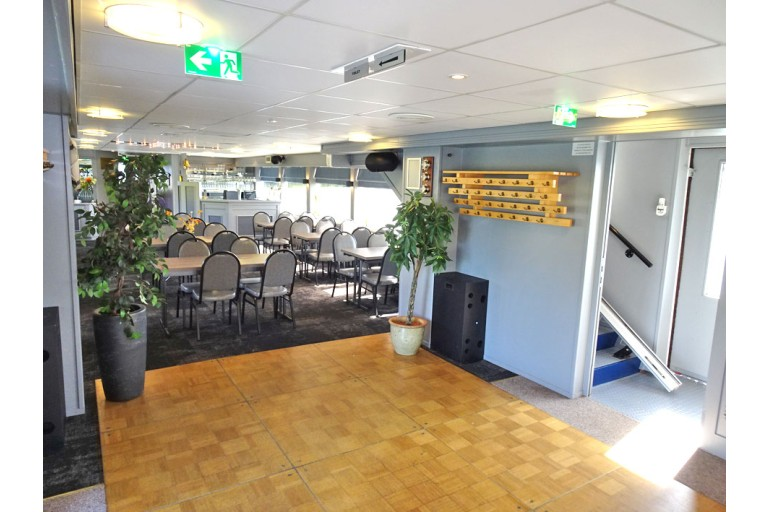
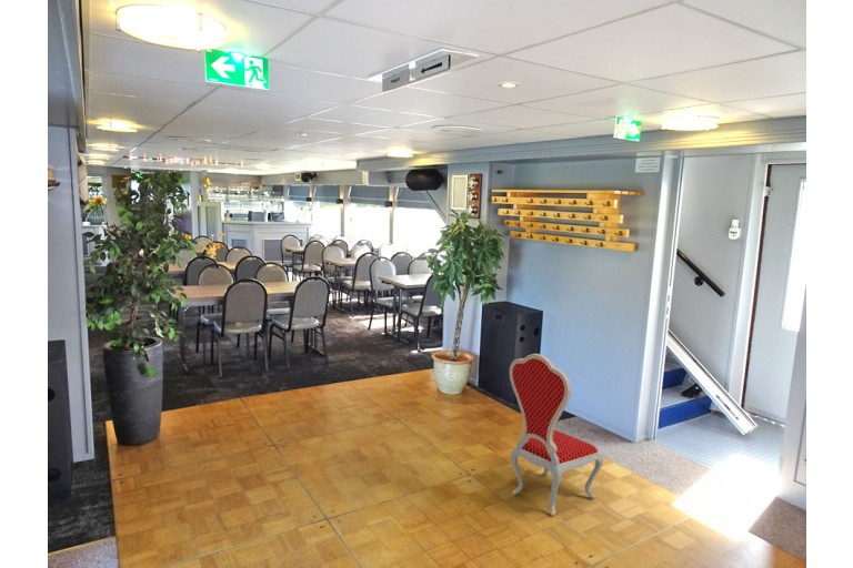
+ dining chair [509,353,604,517]
